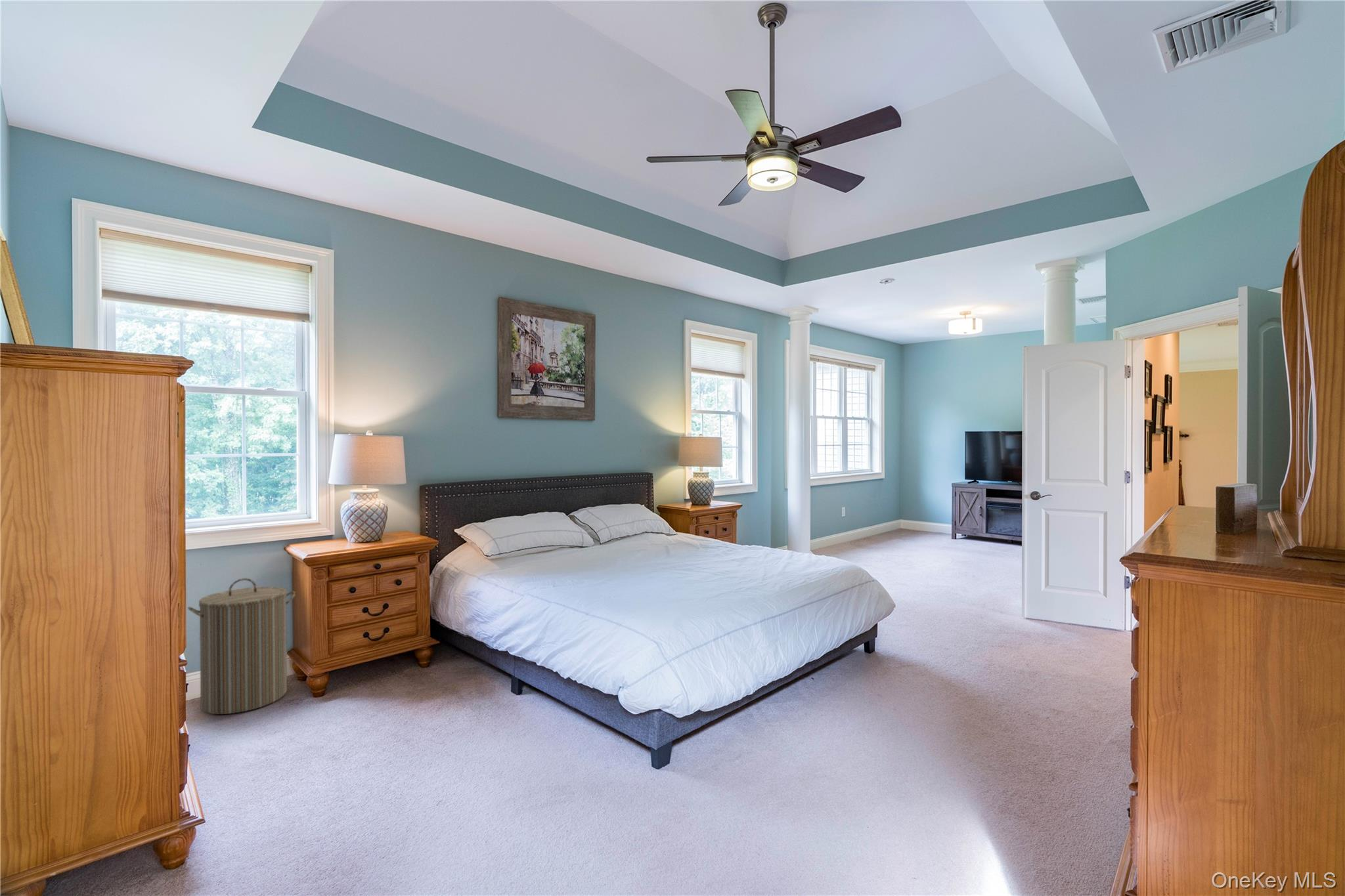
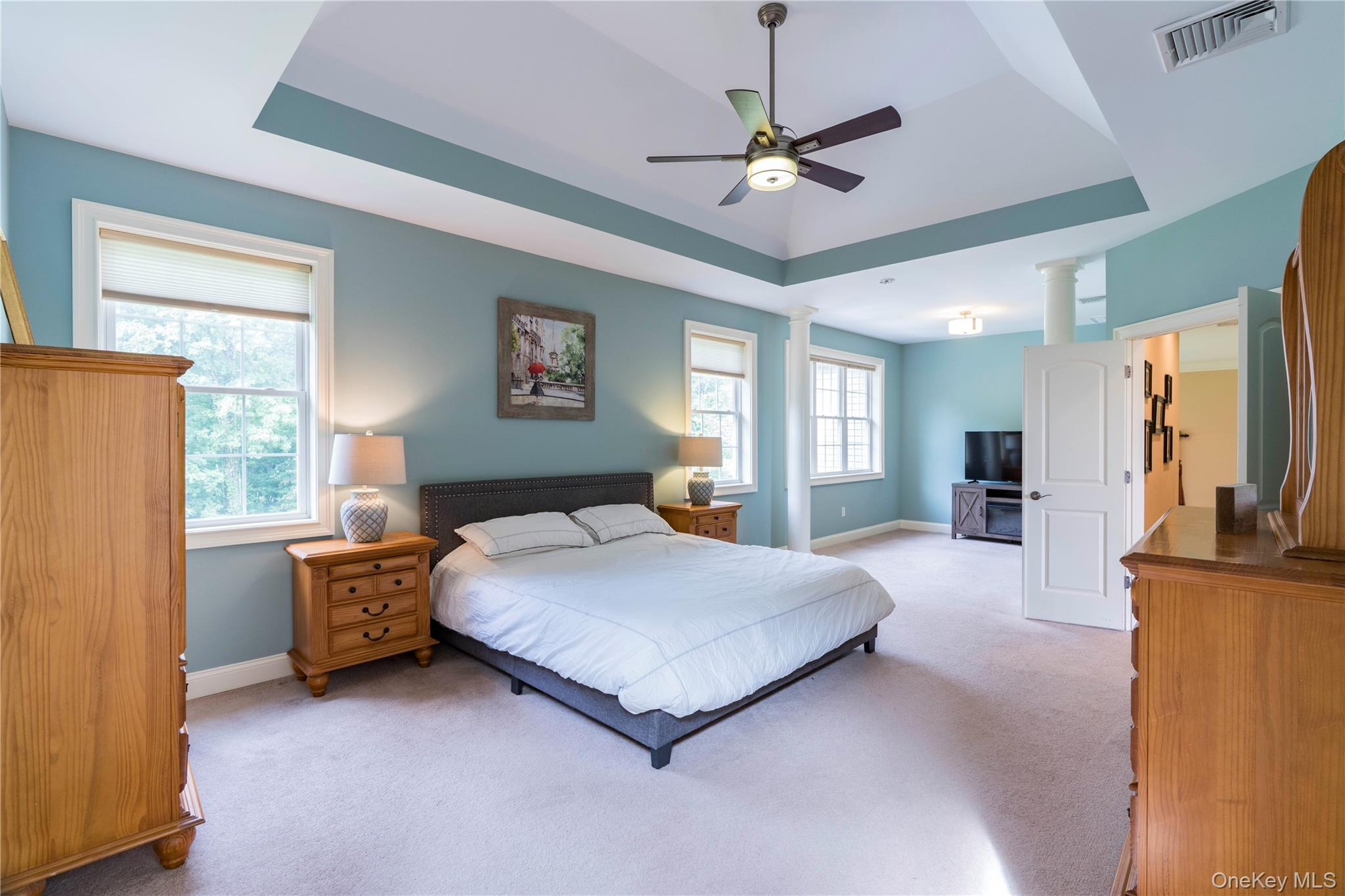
- laundry hamper [187,578,296,715]
